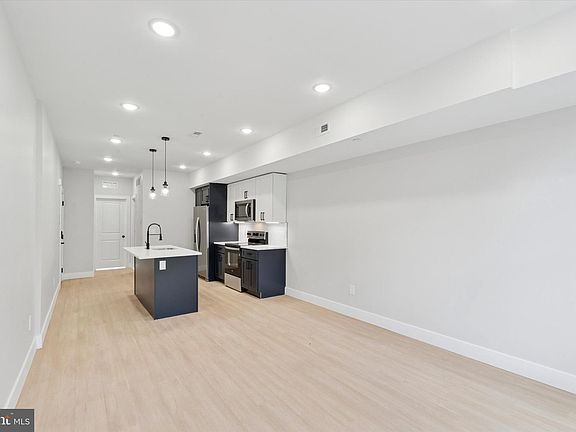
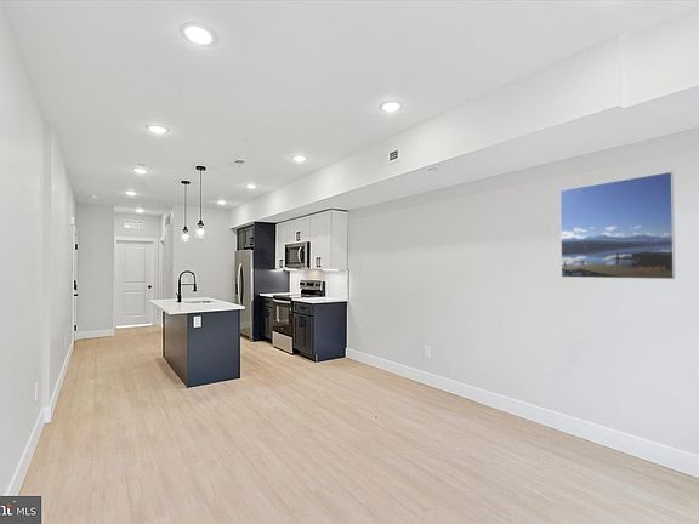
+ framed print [559,170,676,280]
